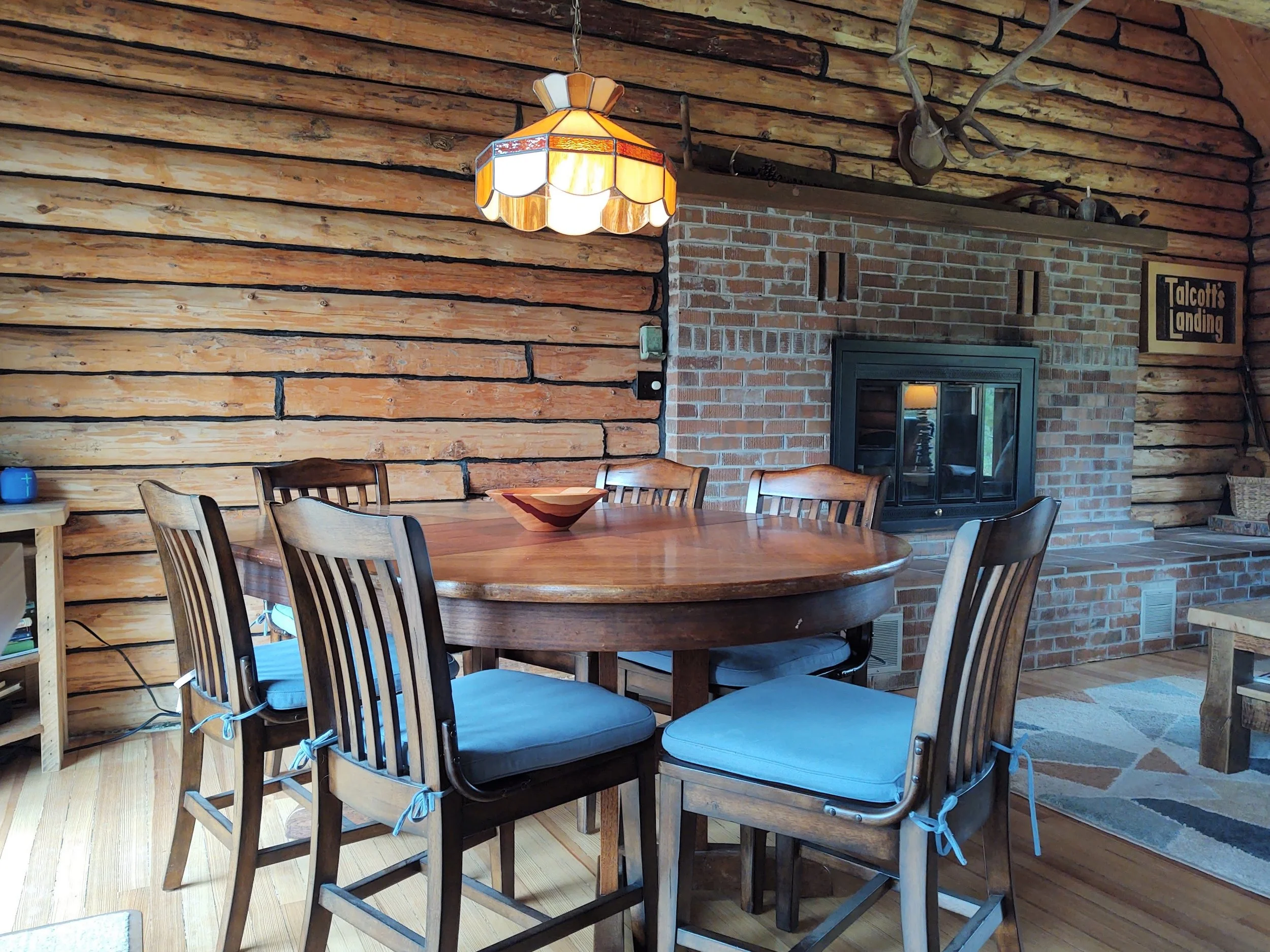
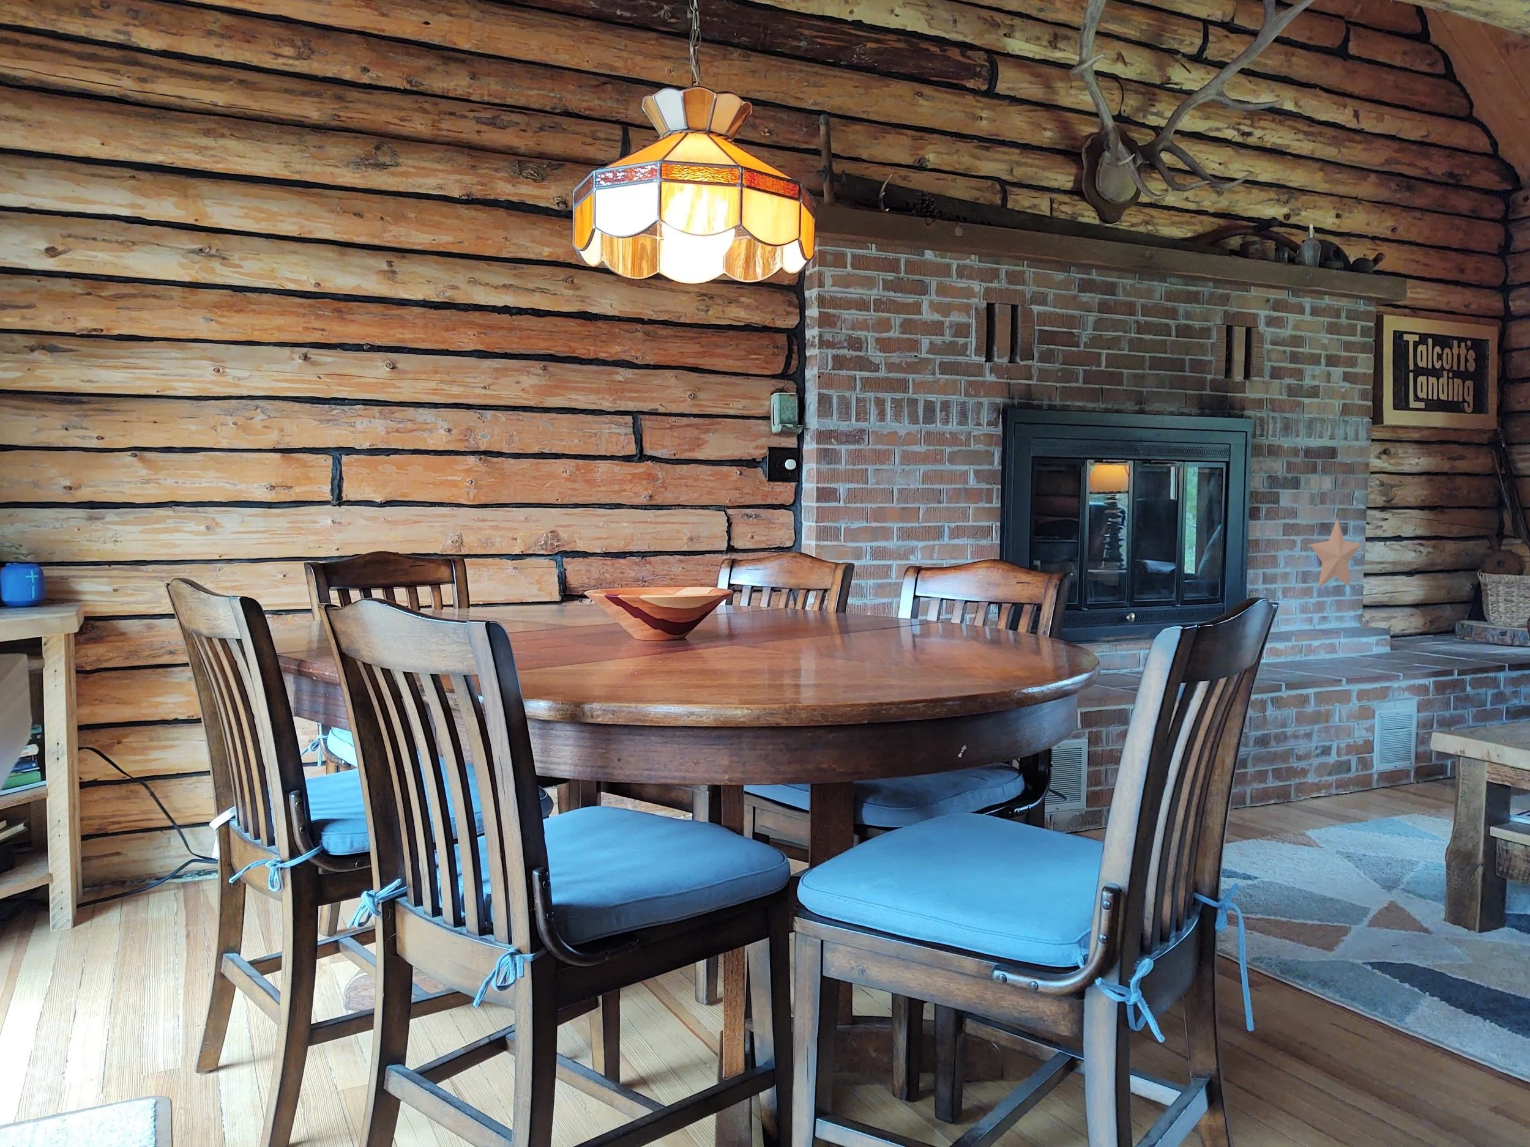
+ decorative star [1310,517,1363,588]
